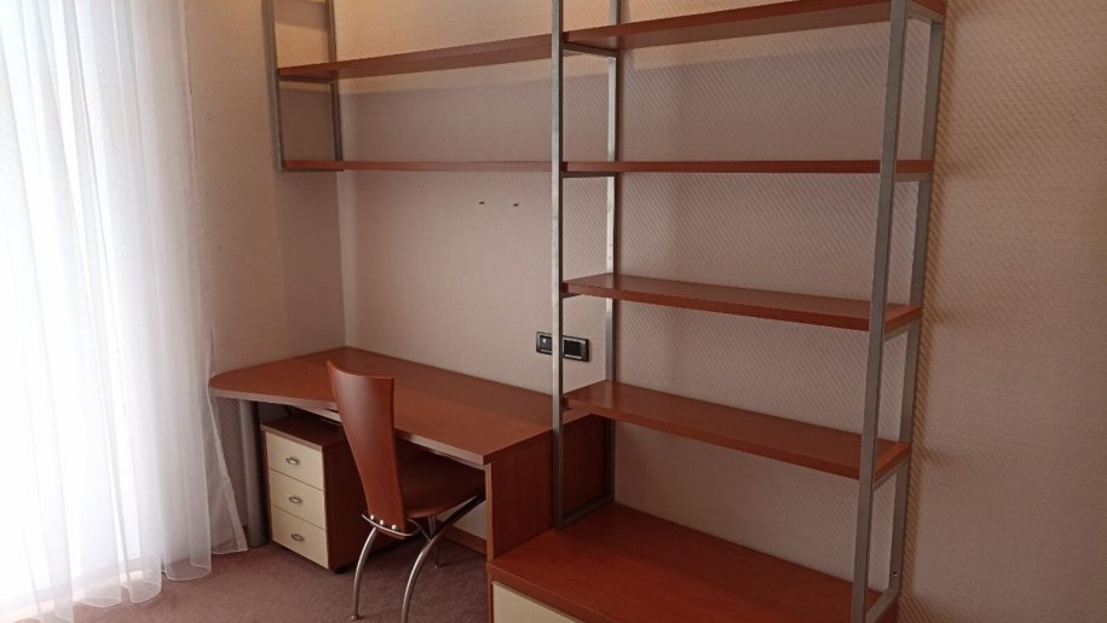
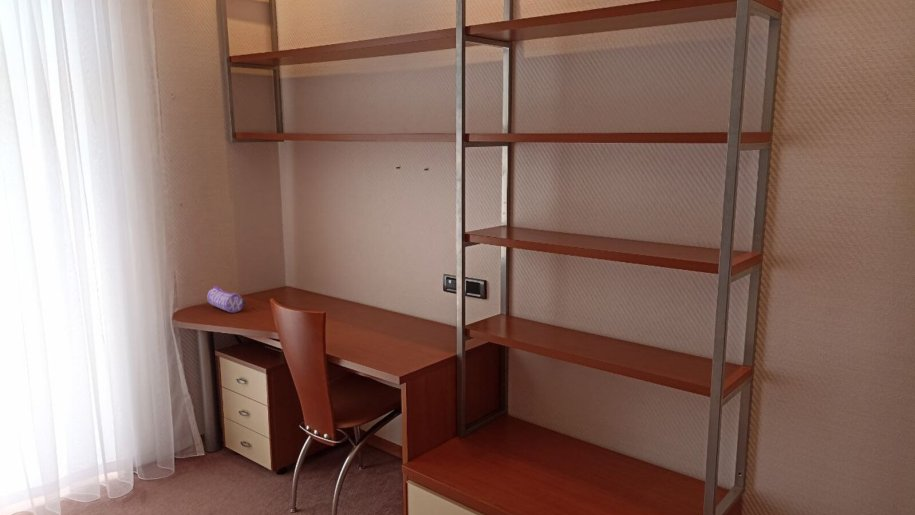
+ pencil case [206,285,246,314]
